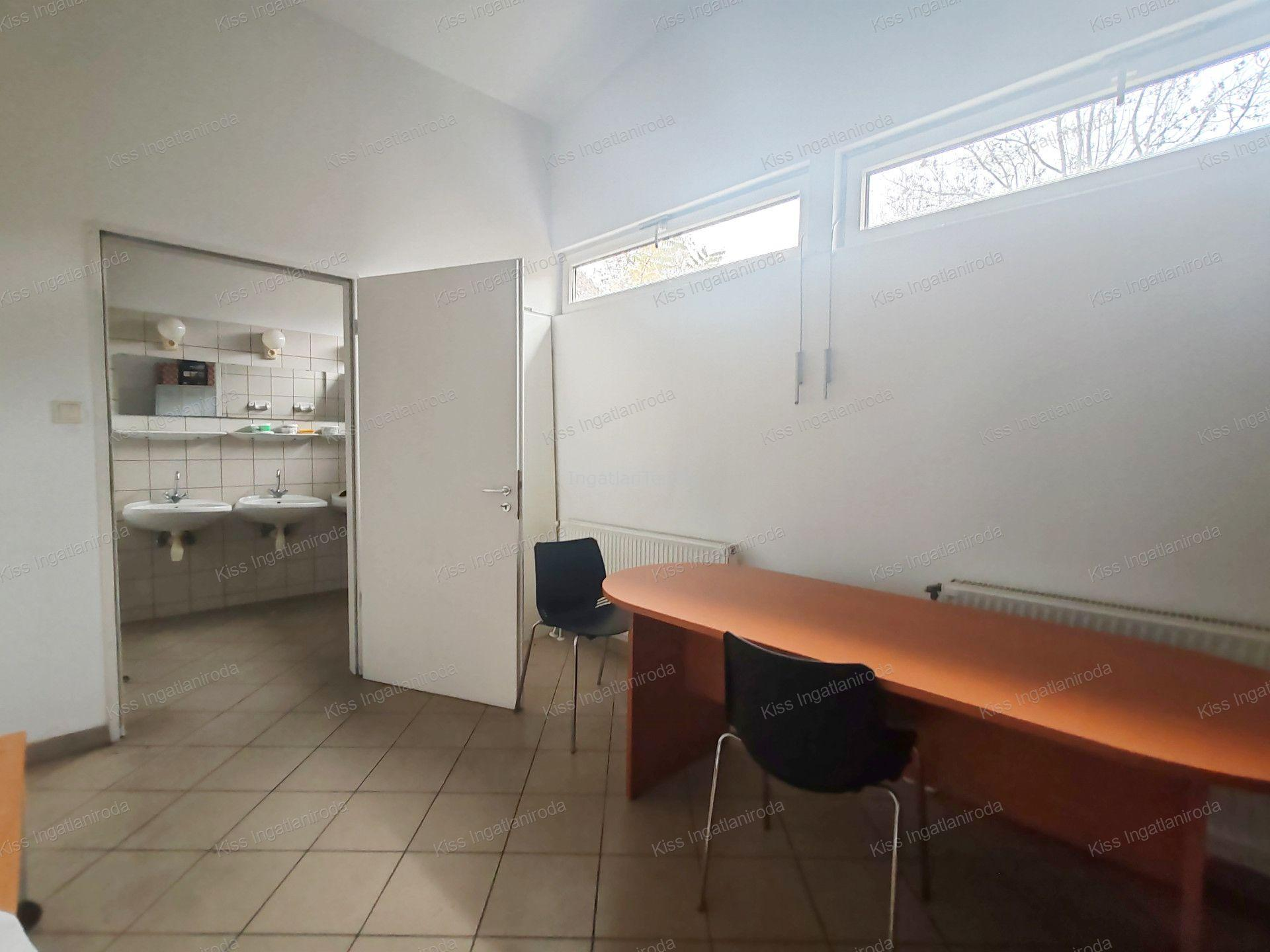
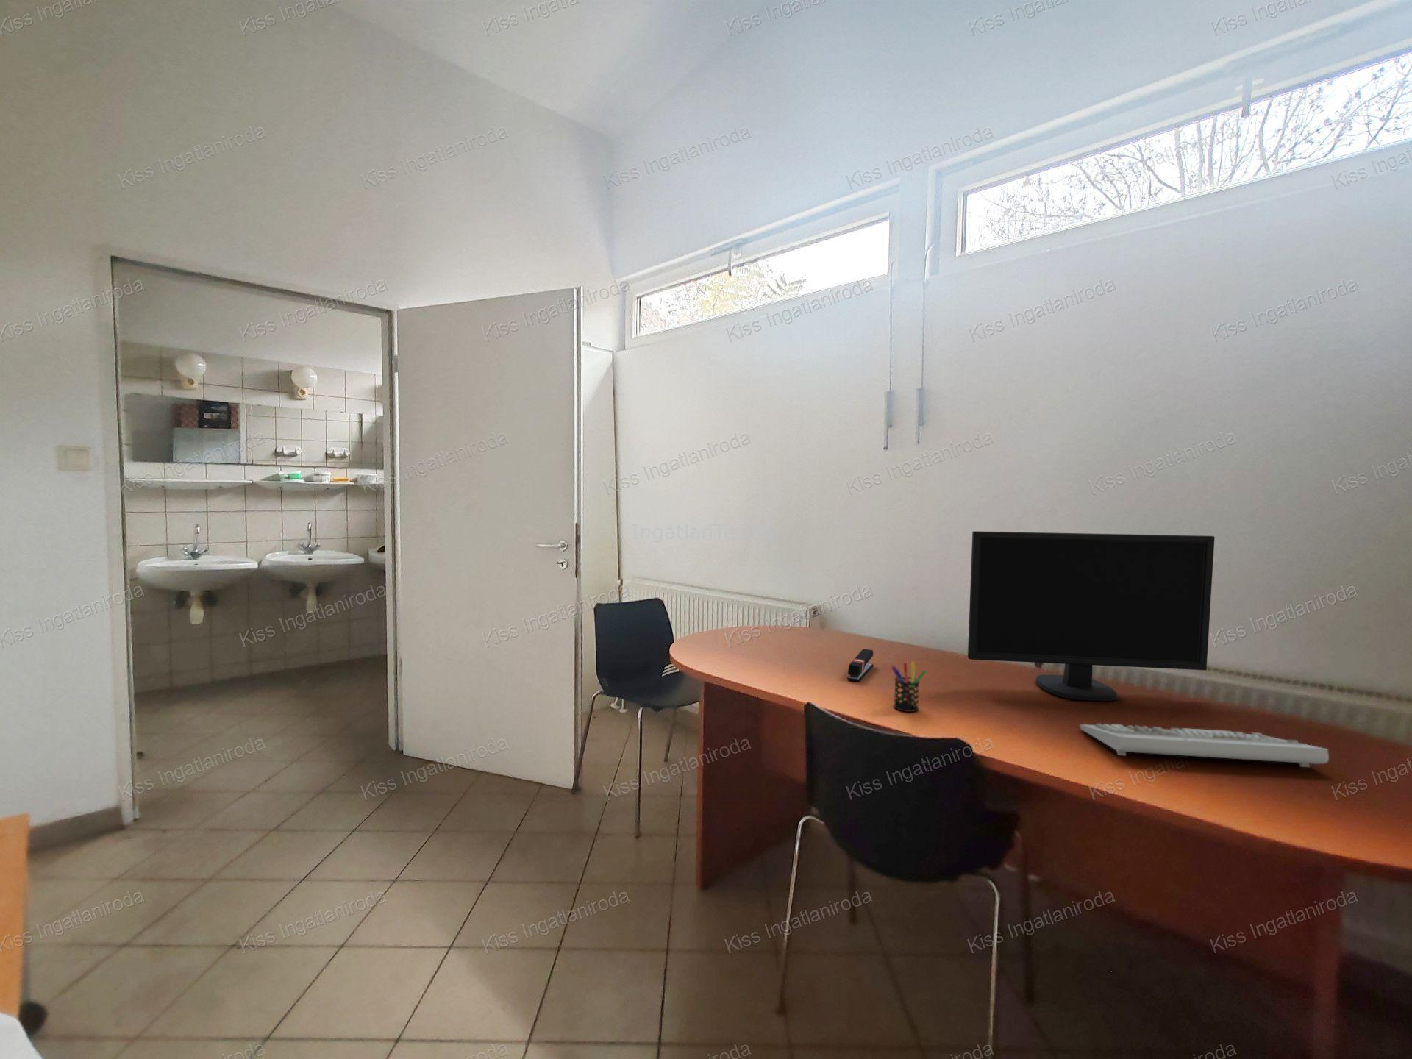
+ keyboard [1080,723,1330,768]
+ pen holder [891,661,927,713]
+ monitor [967,531,1215,702]
+ stapler [846,649,874,682]
